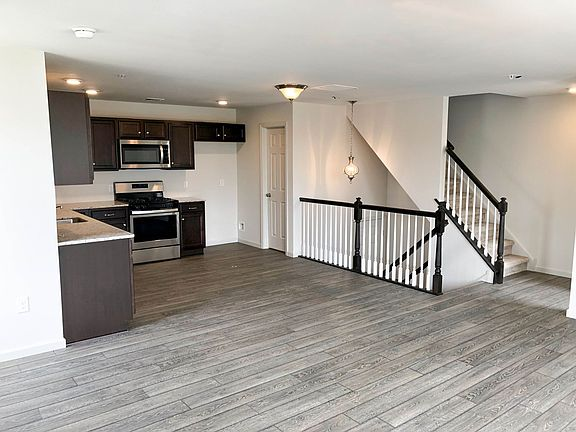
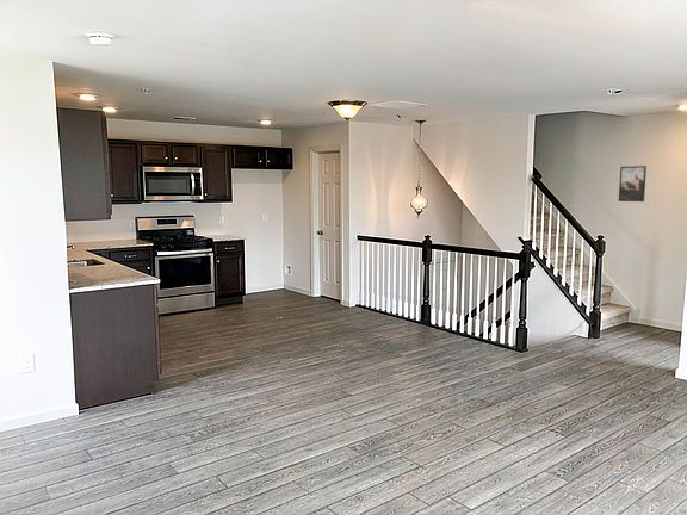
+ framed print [618,165,648,203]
